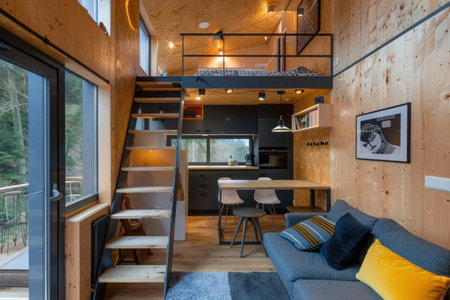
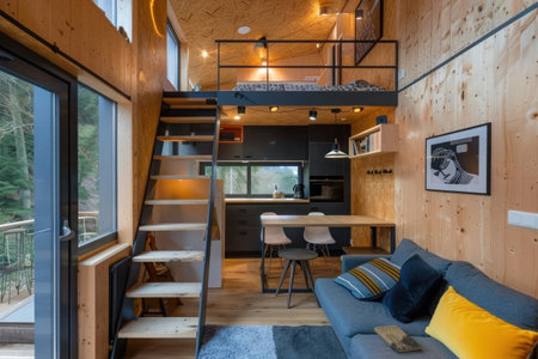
+ book [373,324,422,354]
